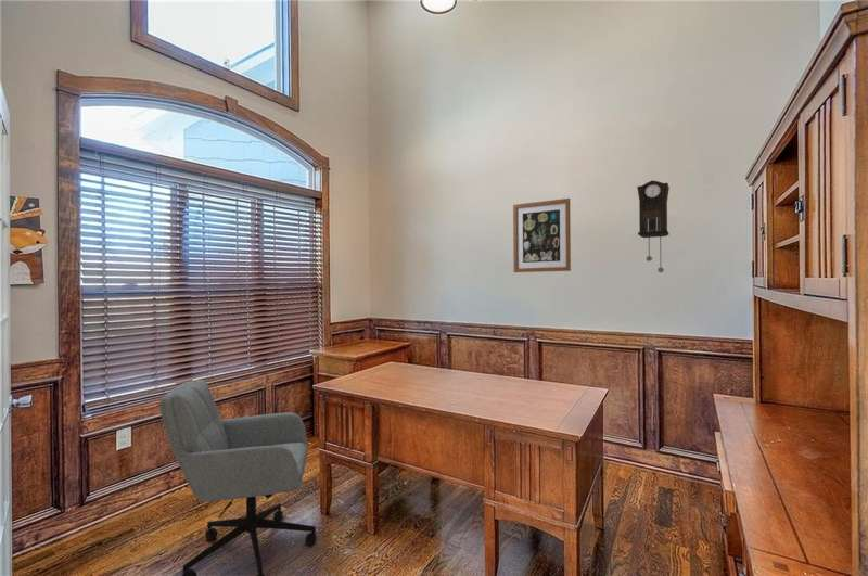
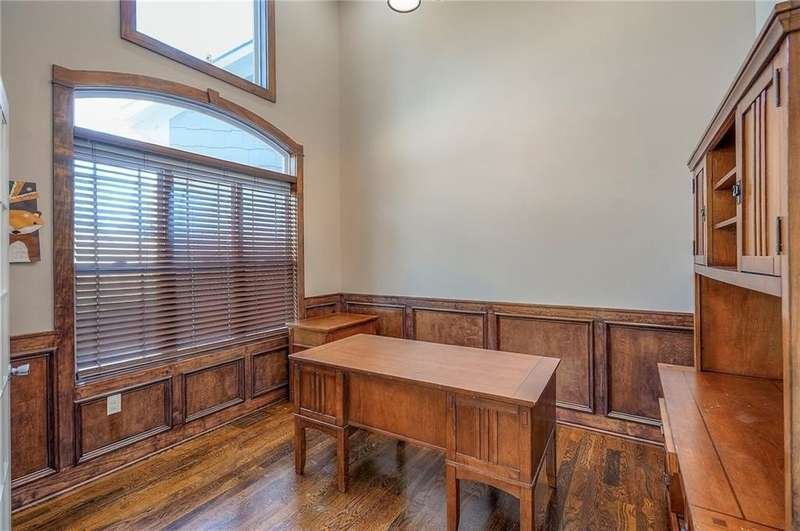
- wall art [512,197,572,273]
- pendulum clock [636,179,671,273]
- office chair [158,379,318,576]
